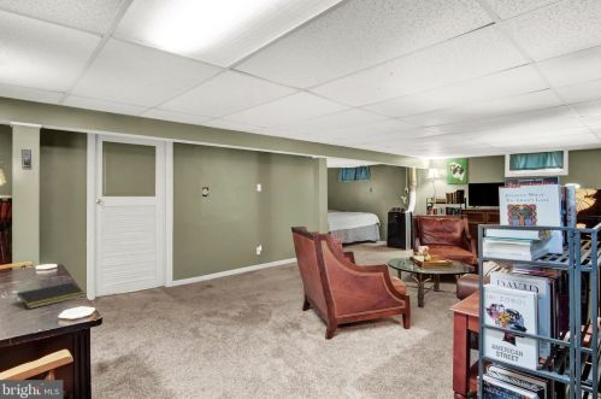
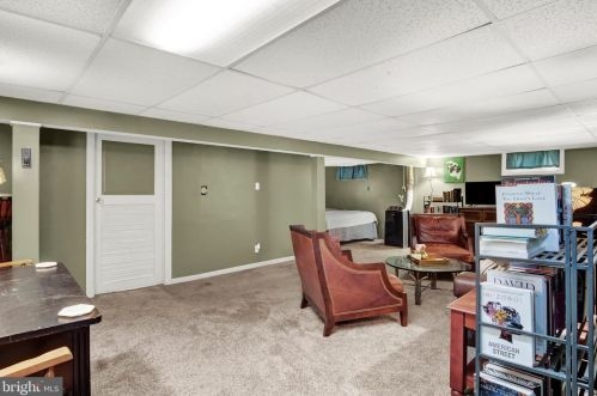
- notepad [14,281,87,310]
